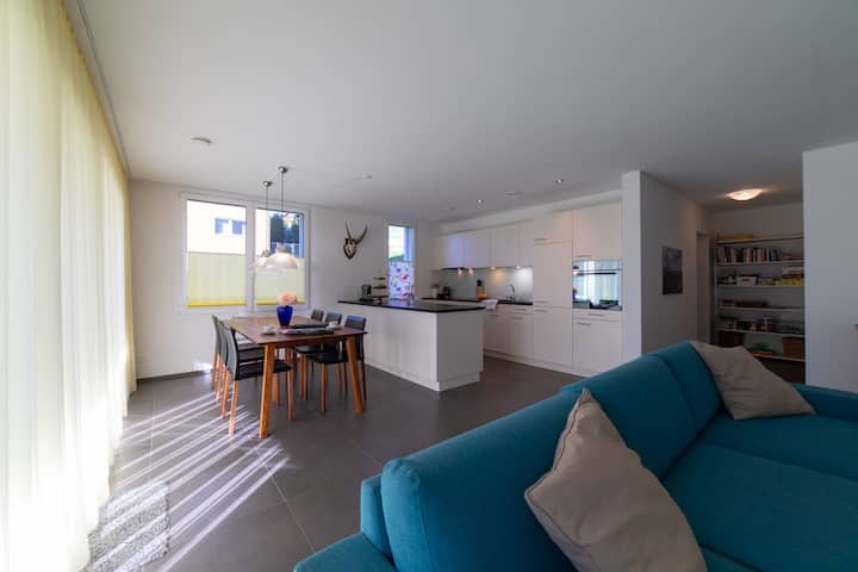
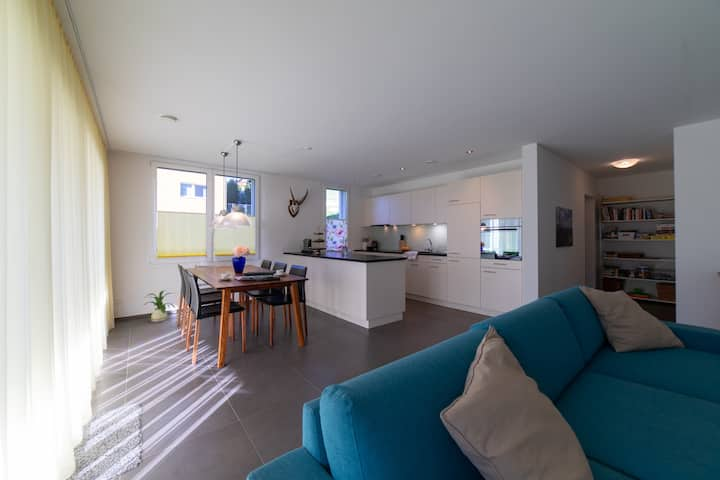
+ house plant [142,289,176,323]
